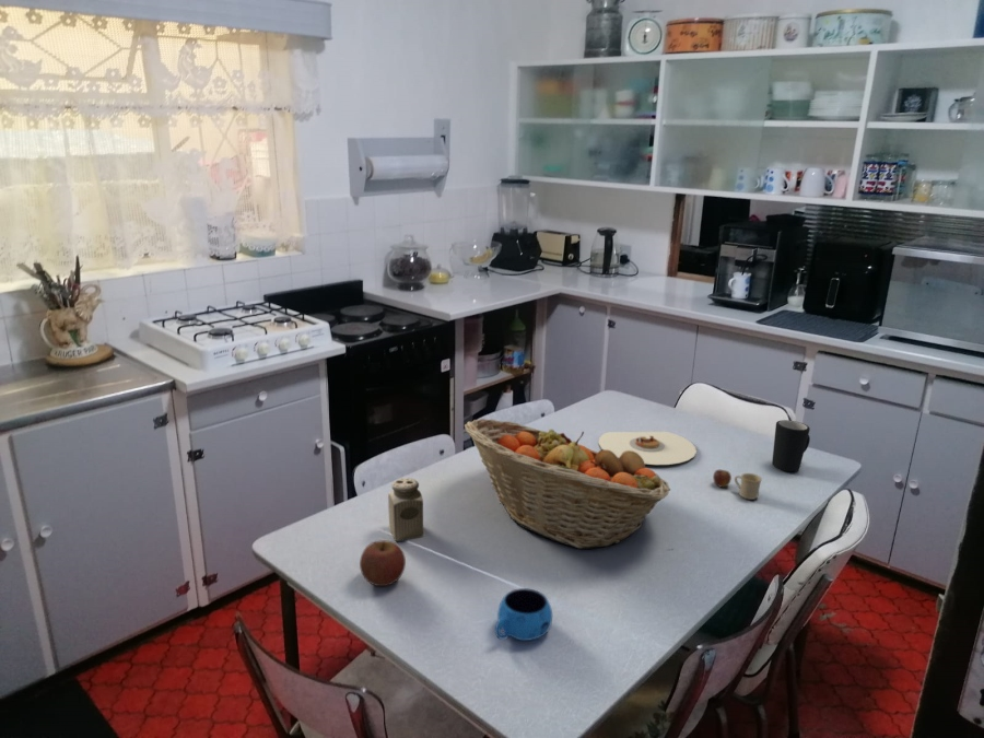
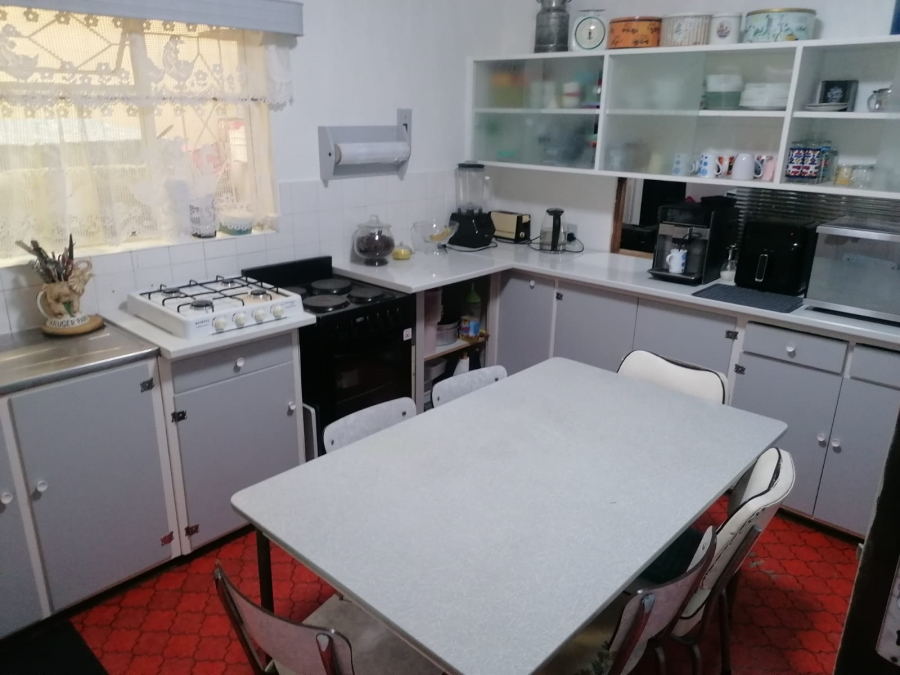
- mug [712,469,763,501]
- fruit basket [464,418,671,550]
- apple [359,539,407,587]
- mug [494,587,553,642]
- mug [771,419,811,472]
- plate [597,431,698,466]
- salt shaker [387,477,424,542]
